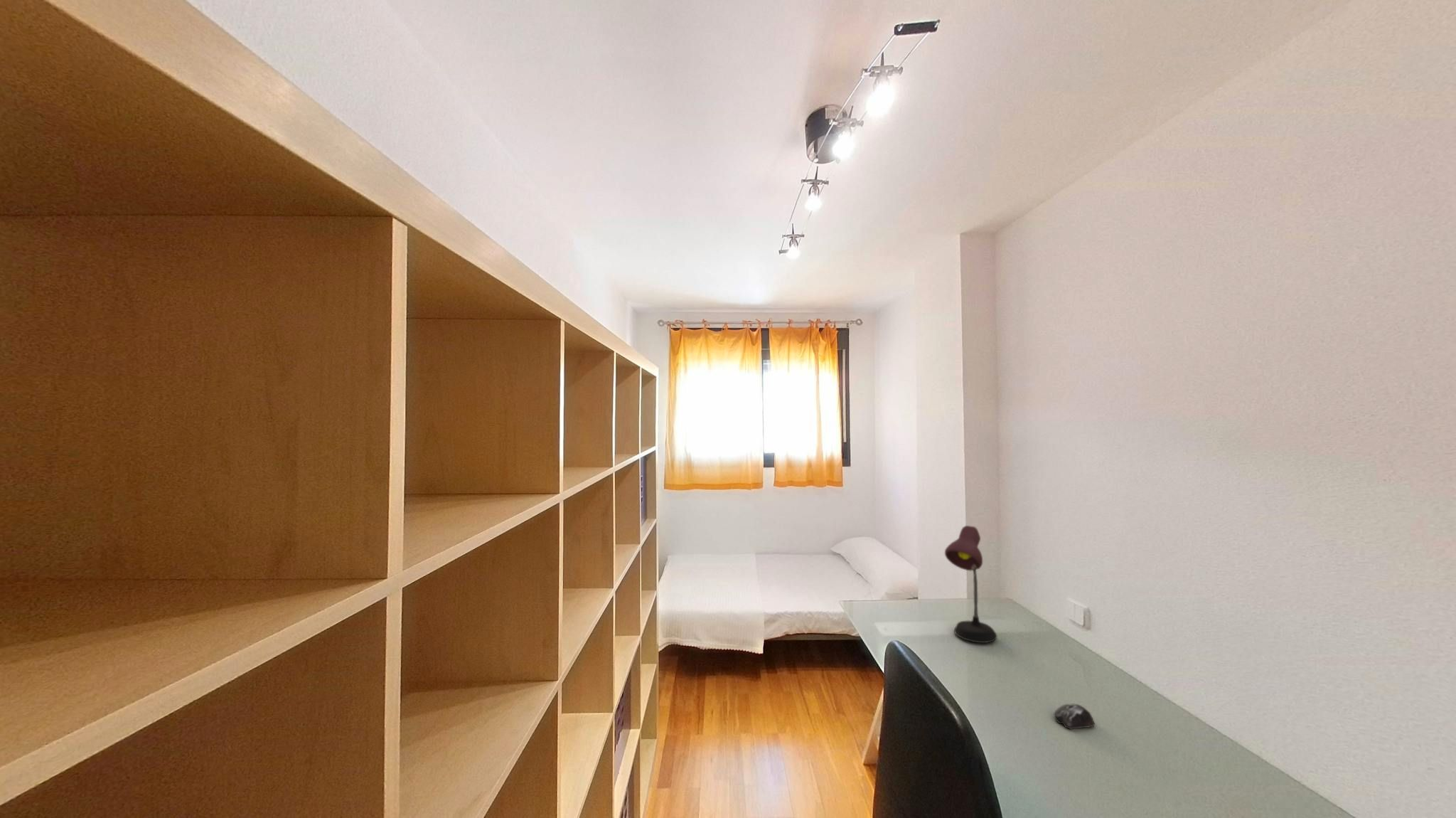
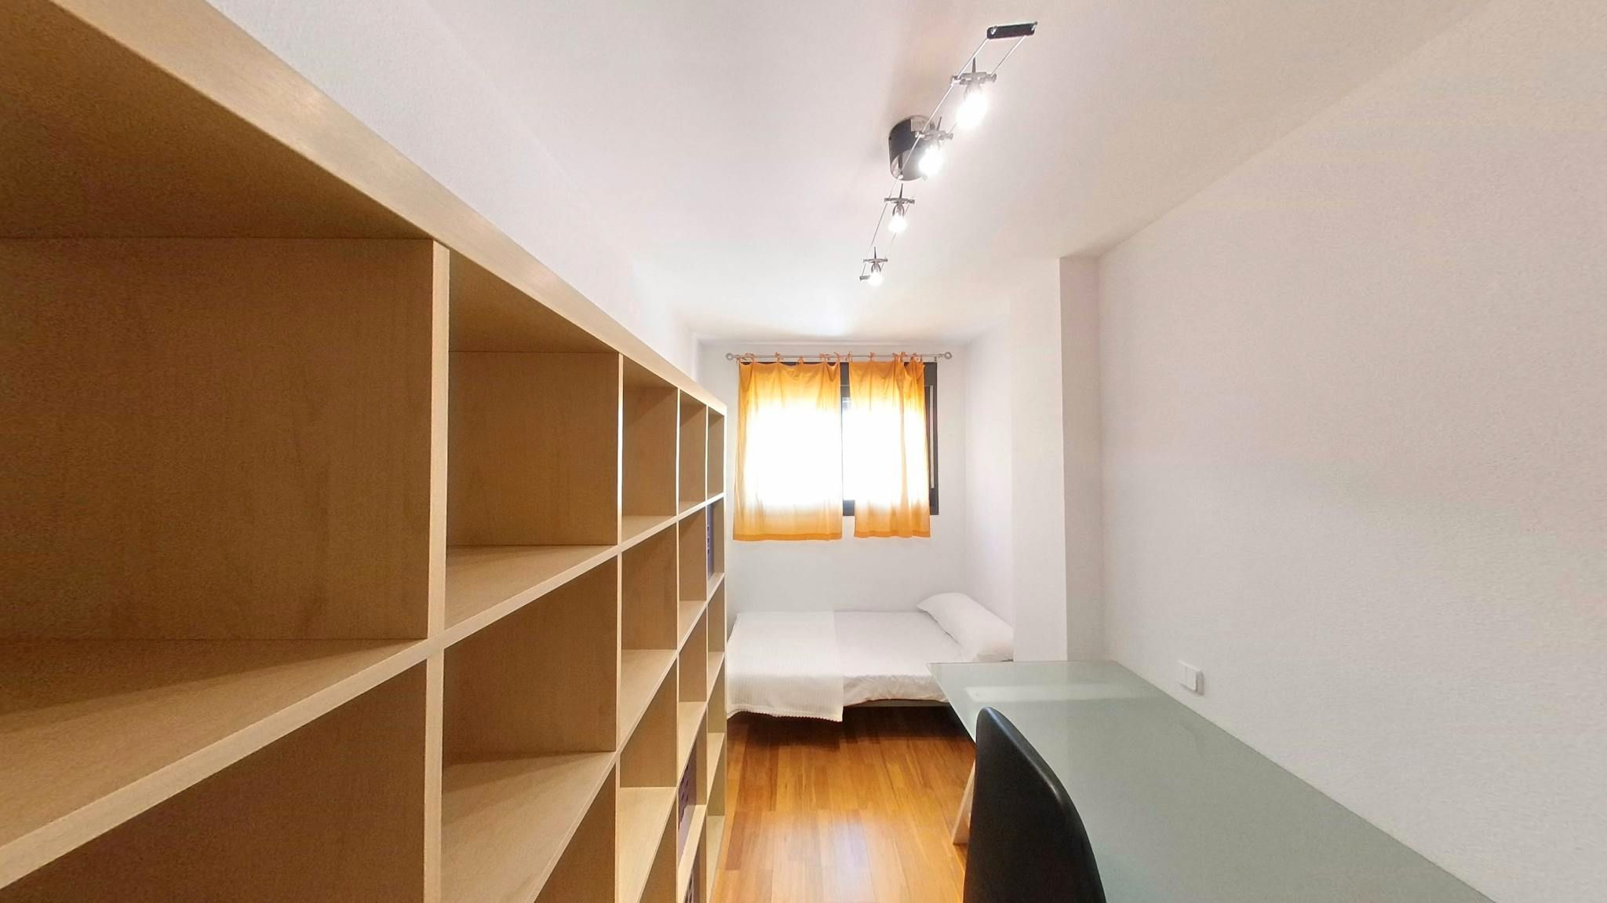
- desk lamp [944,525,997,644]
- computer mouse [1054,703,1096,730]
